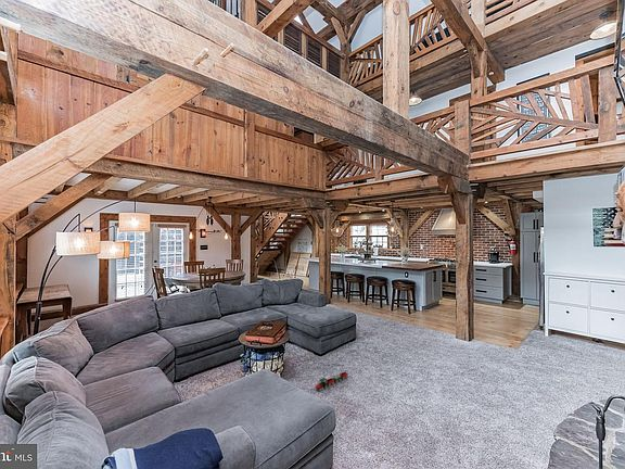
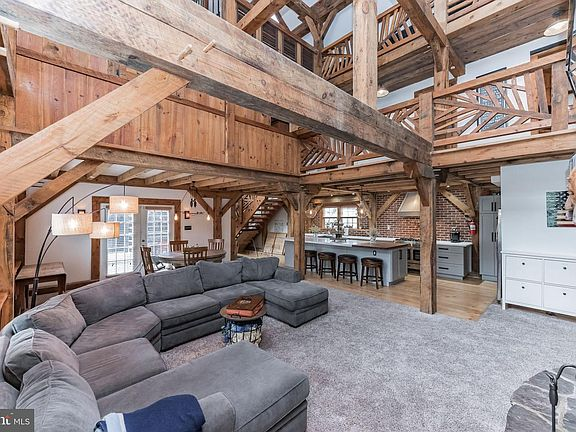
- toy train [315,371,349,392]
